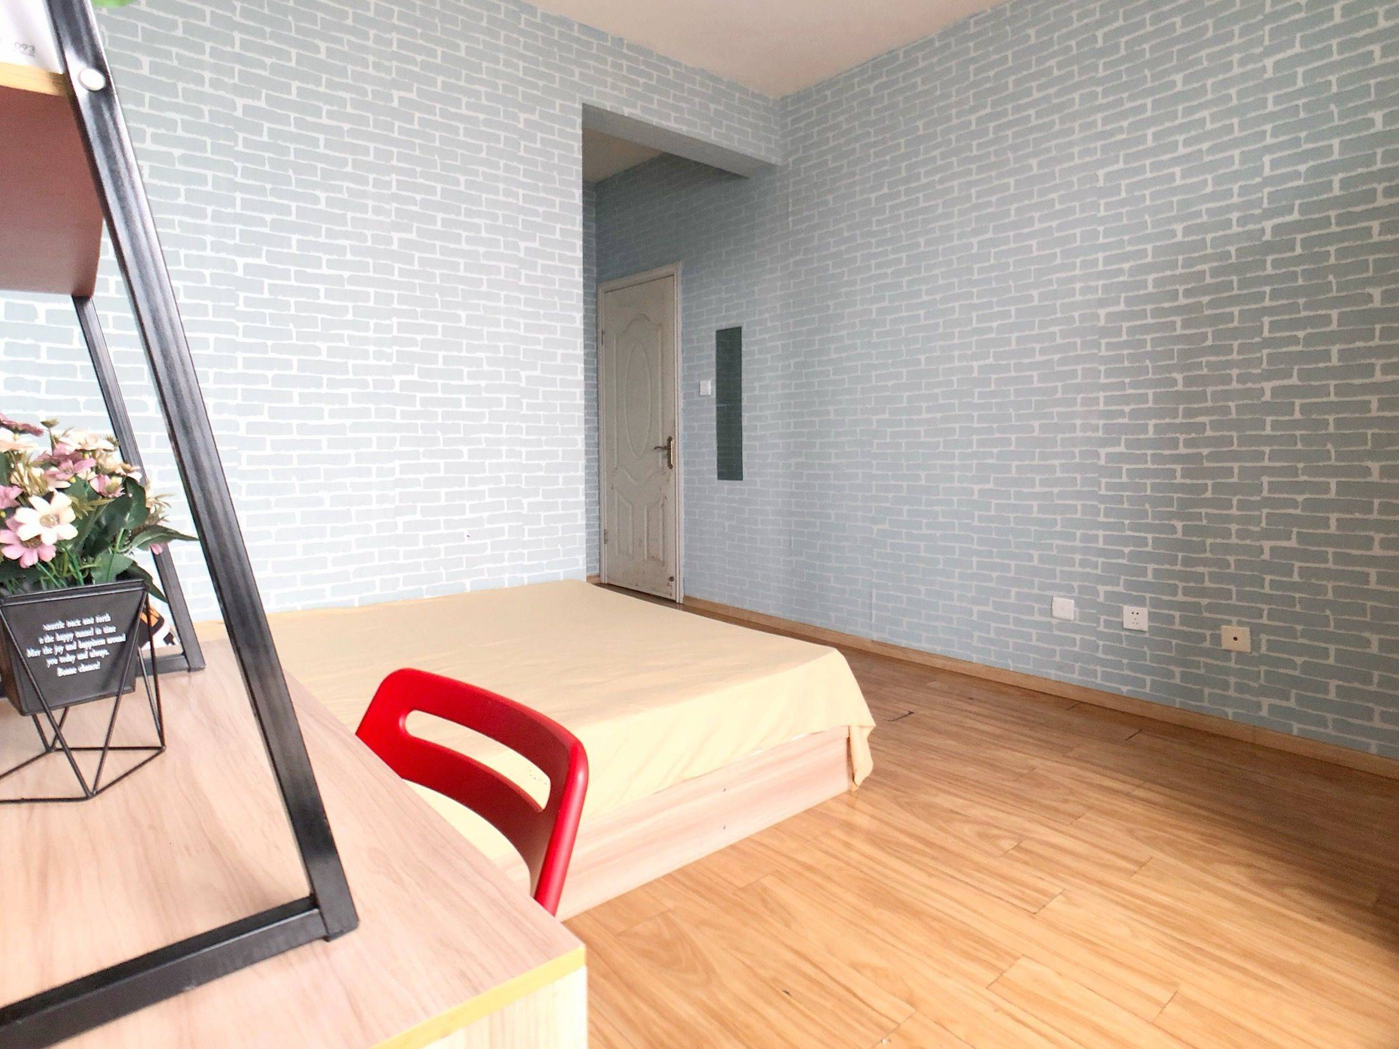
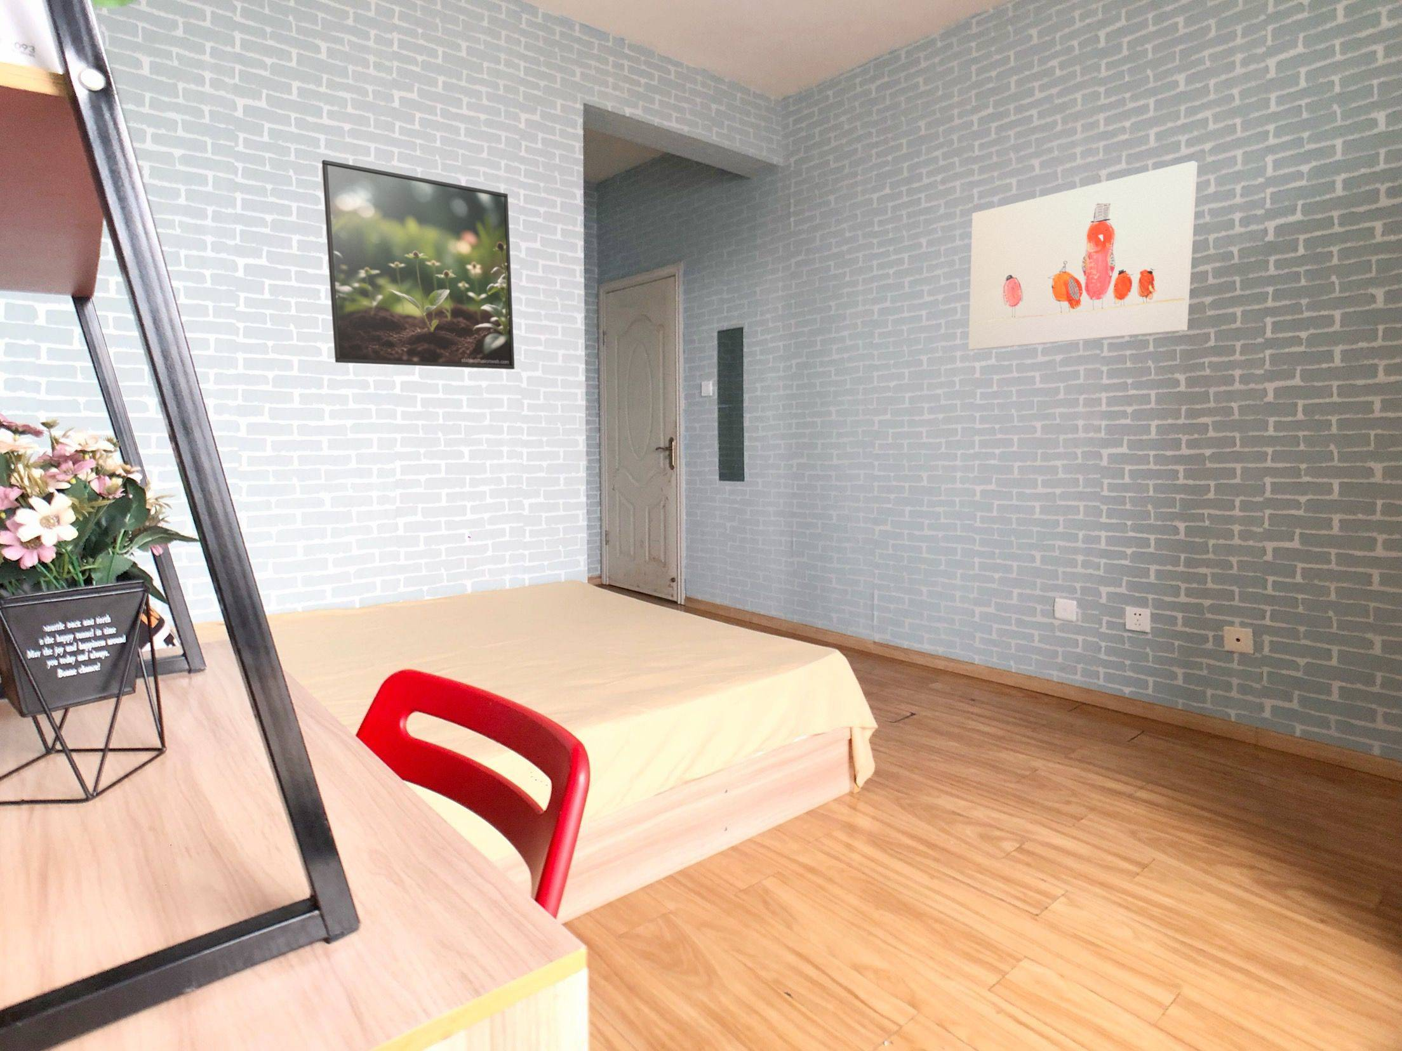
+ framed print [321,159,516,370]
+ wall art [968,160,1198,350]
